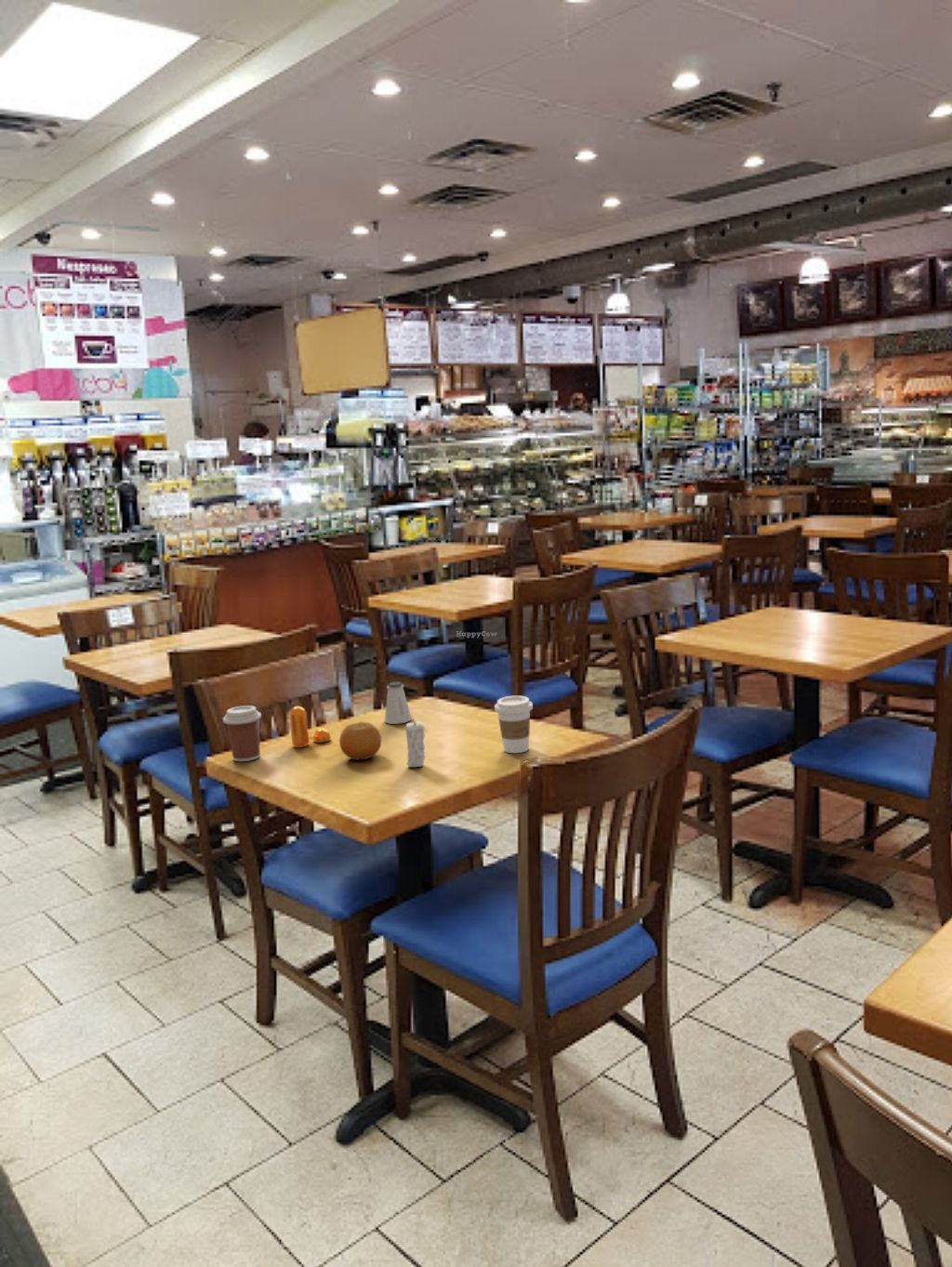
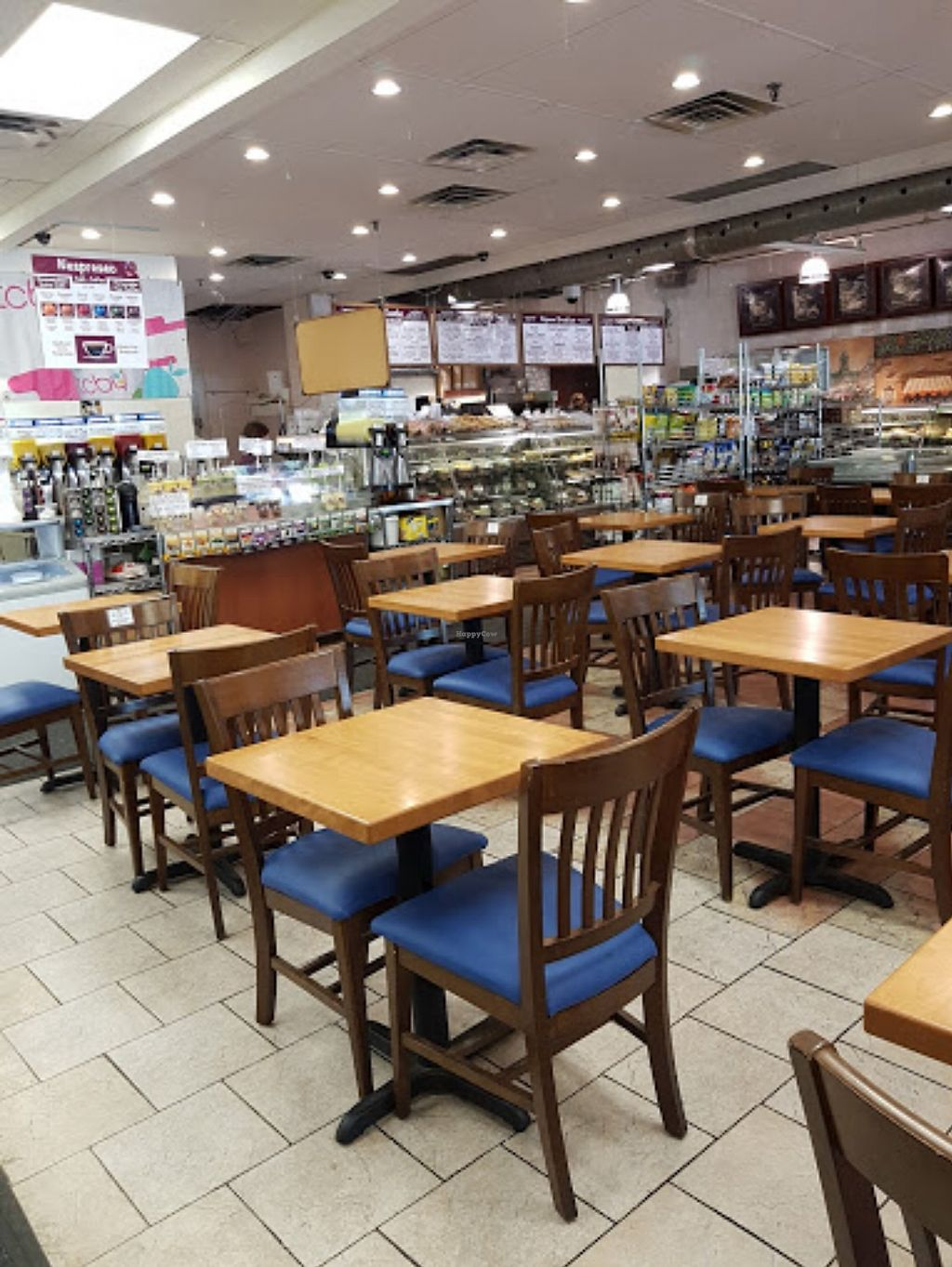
- coffee cup [222,705,262,762]
- fruit [338,721,382,761]
- pepper shaker [288,706,332,748]
- candle [405,714,426,768]
- coffee cup [494,695,534,754]
- saltshaker [384,681,413,725]
